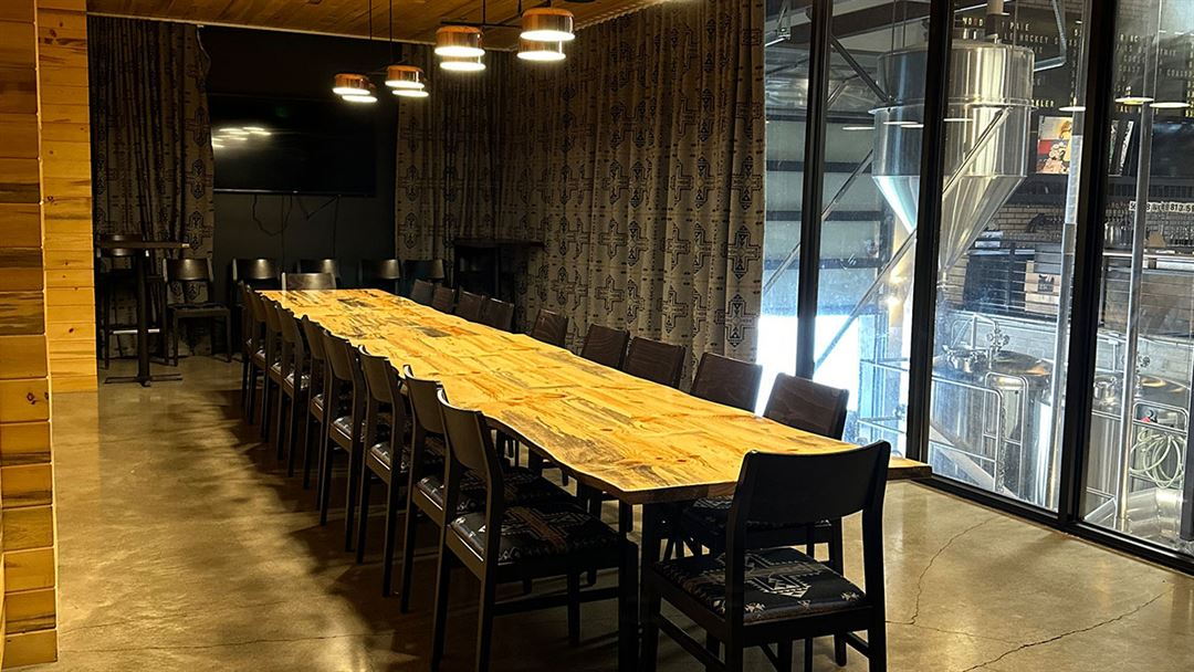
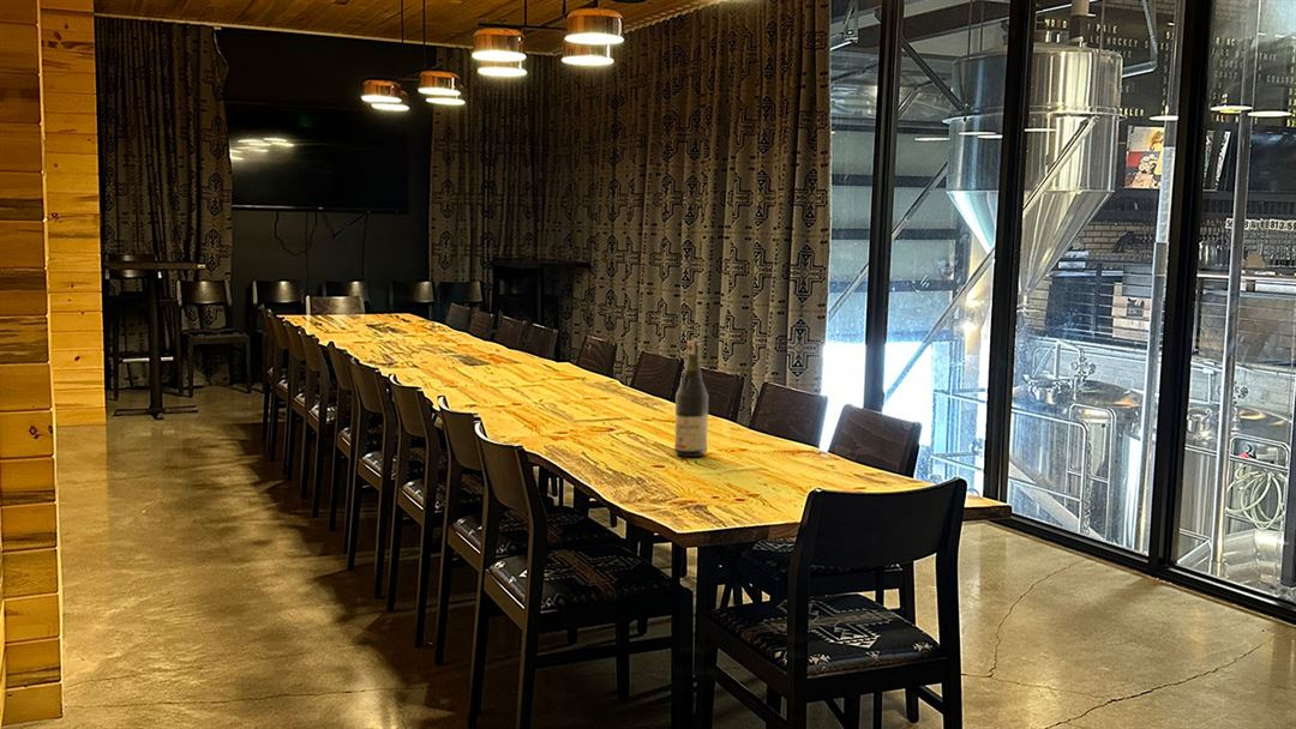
+ wine bottle [673,339,709,458]
